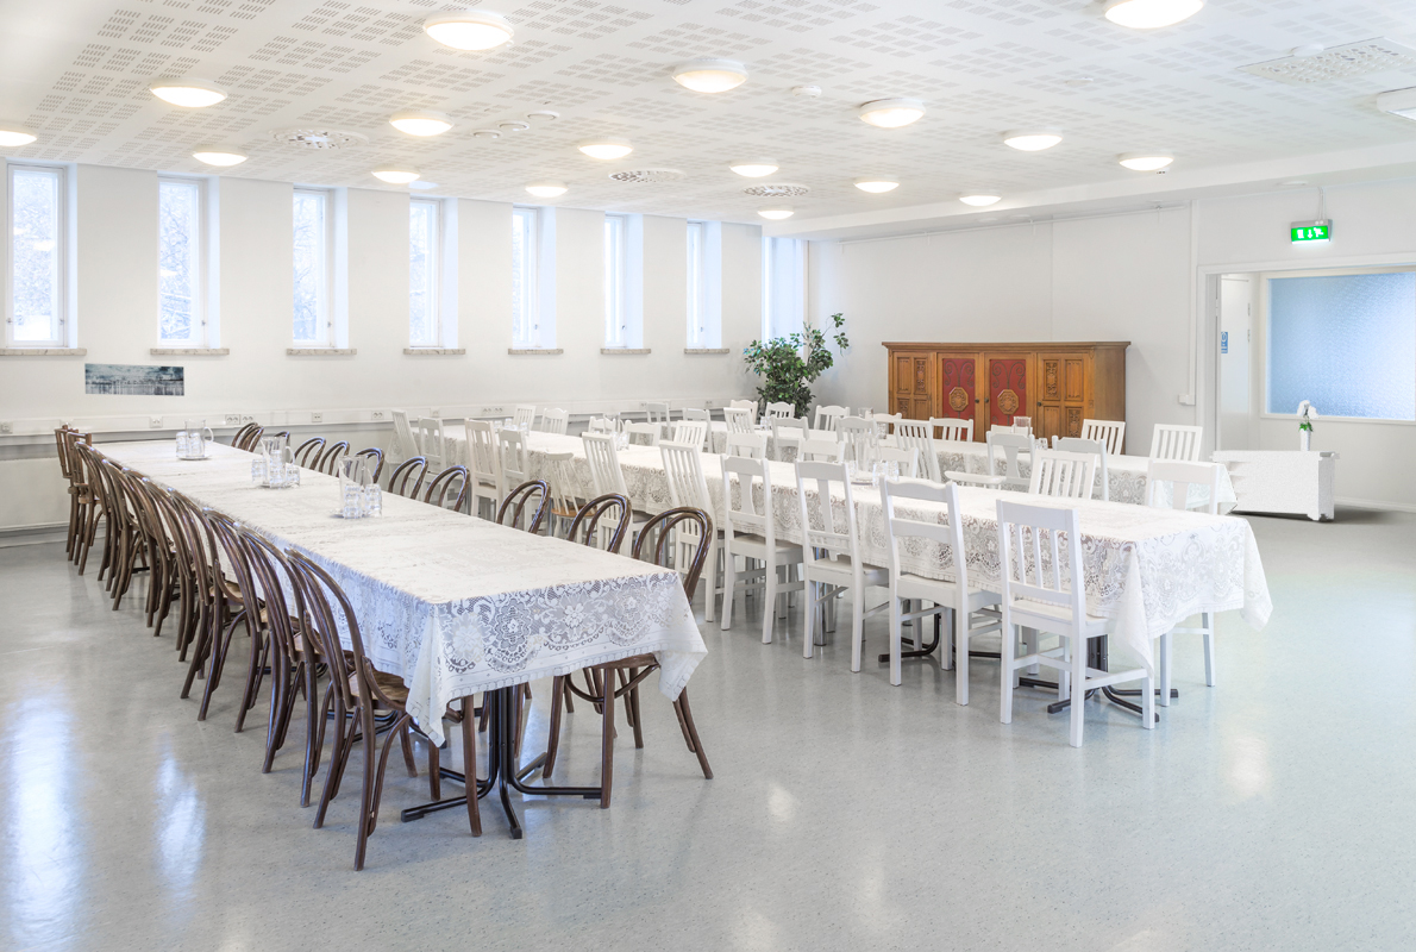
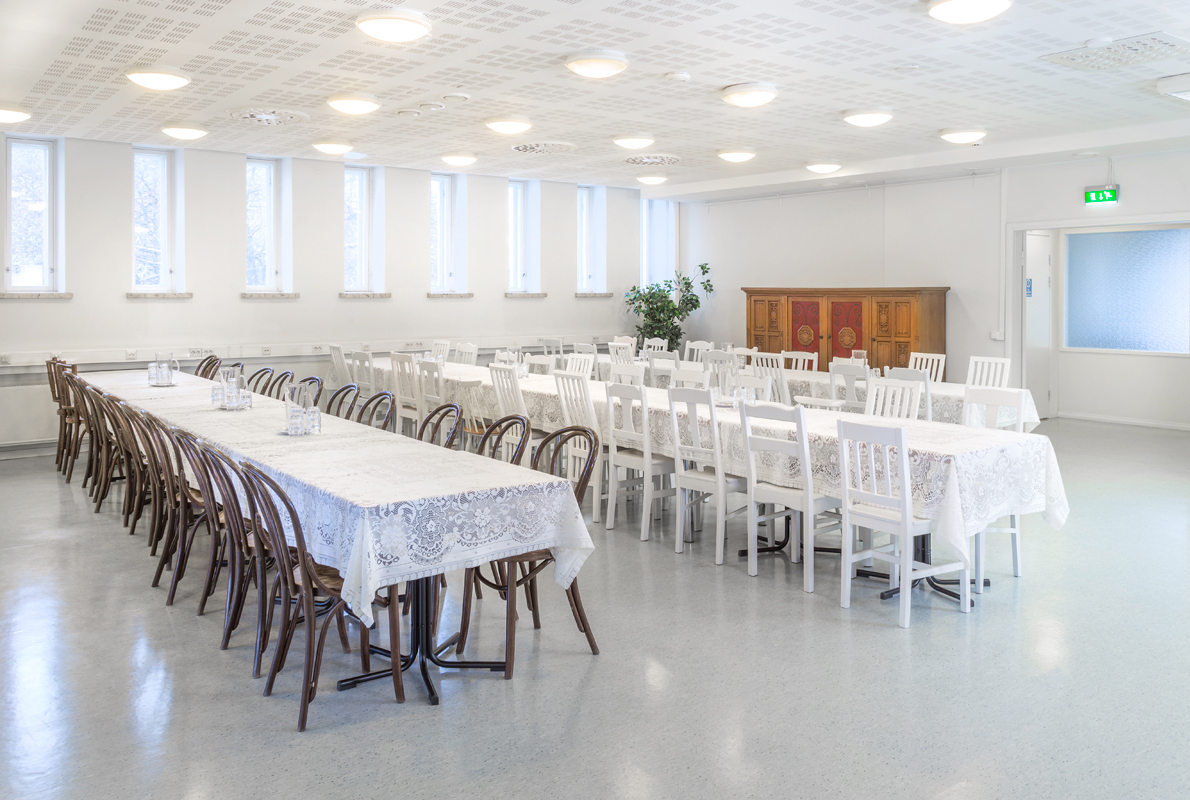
- wall art [83,362,186,397]
- bench [1208,450,1341,521]
- bouquet [1296,399,1321,451]
